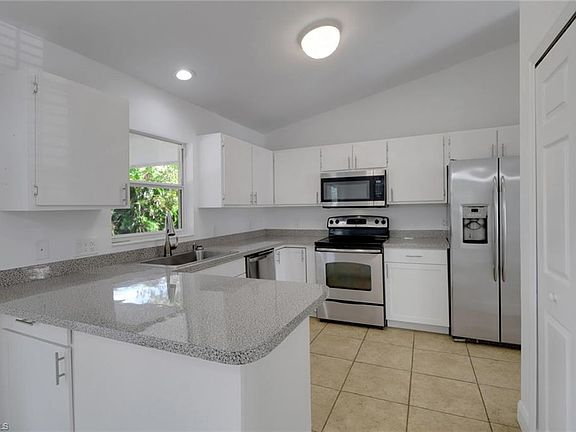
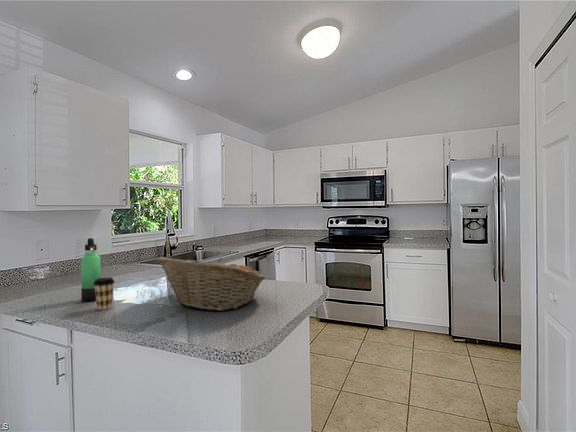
+ fruit basket [155,256,267,312]
+ coffee cup [93,277,115,311]
+ thermos bottle [80,237,102,302]
